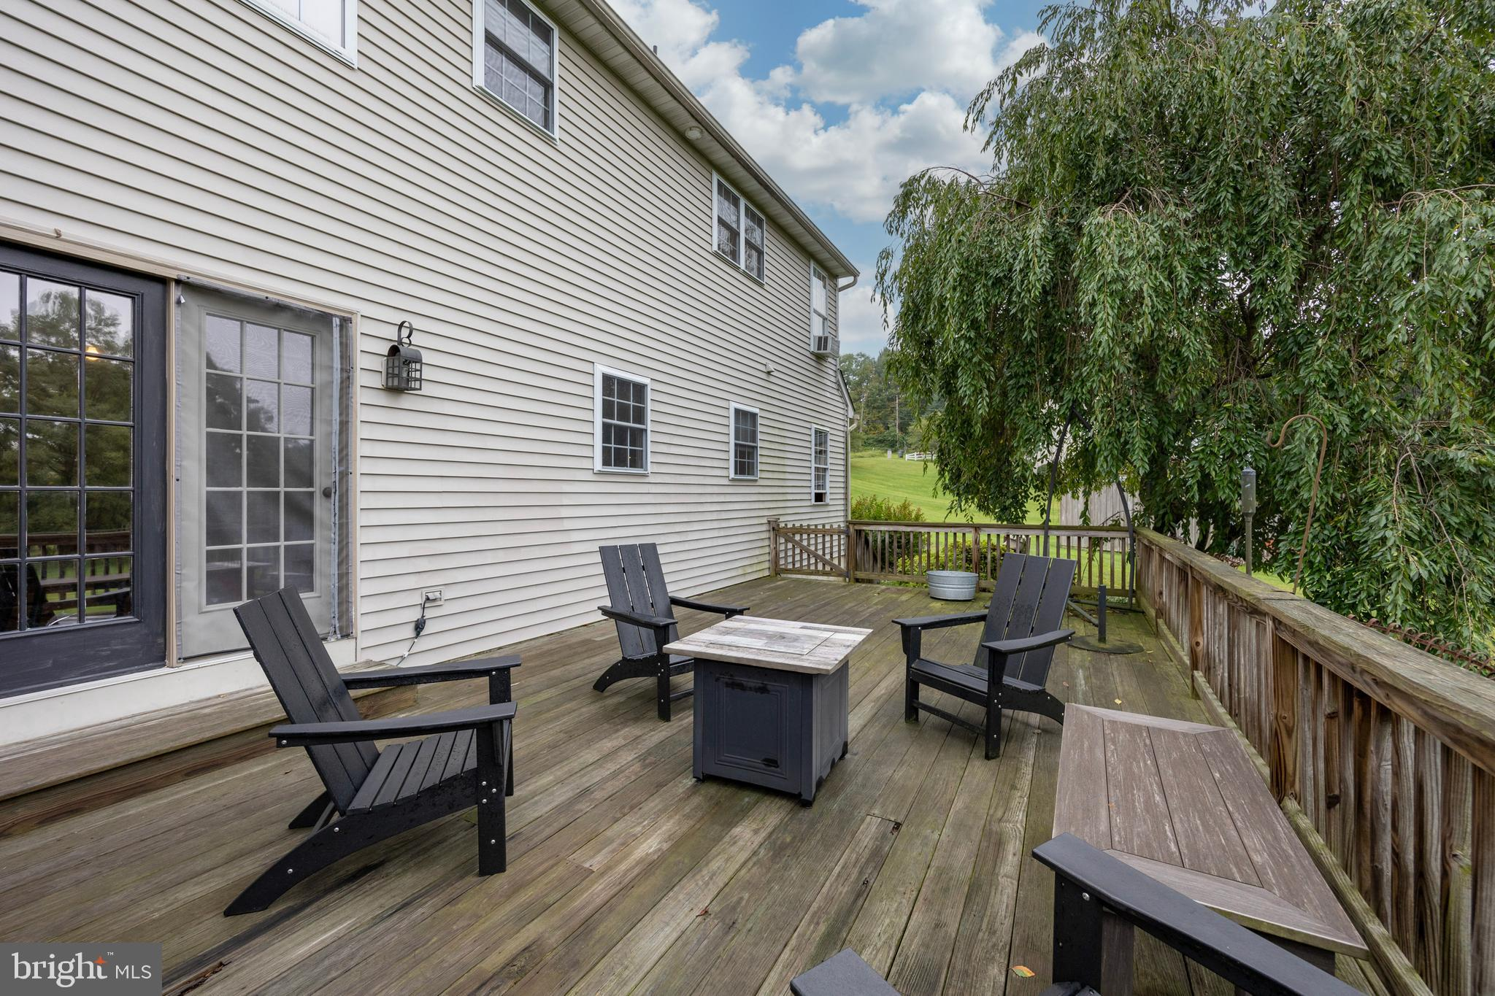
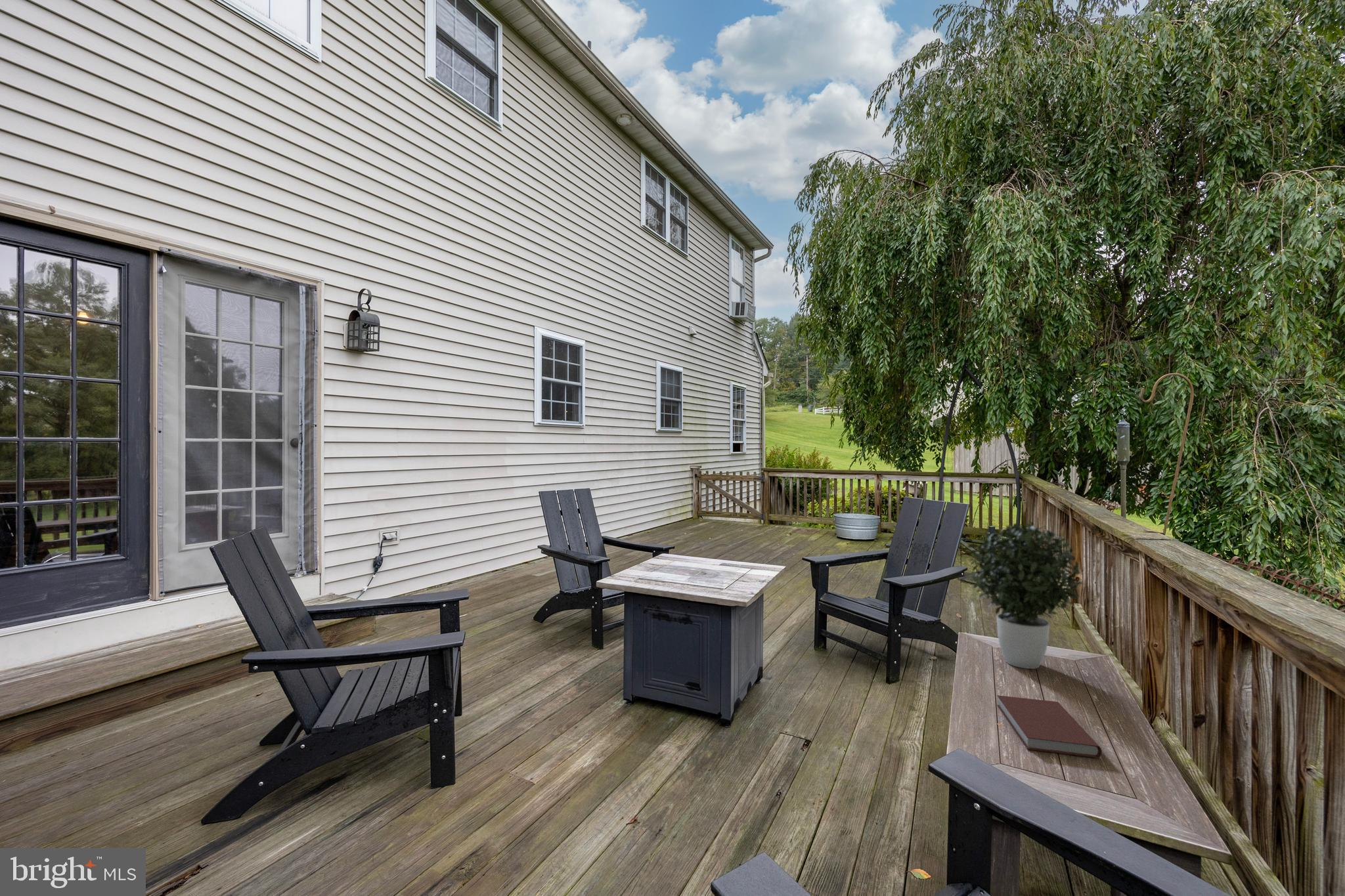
+ book [996,694,1103,759]
+ potted plant [967,521,1086,670]
